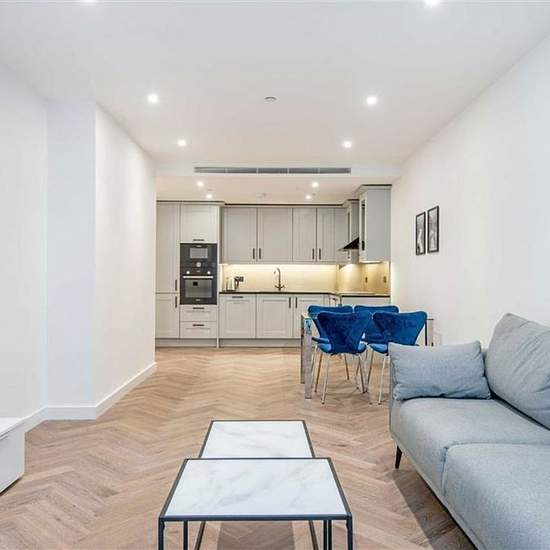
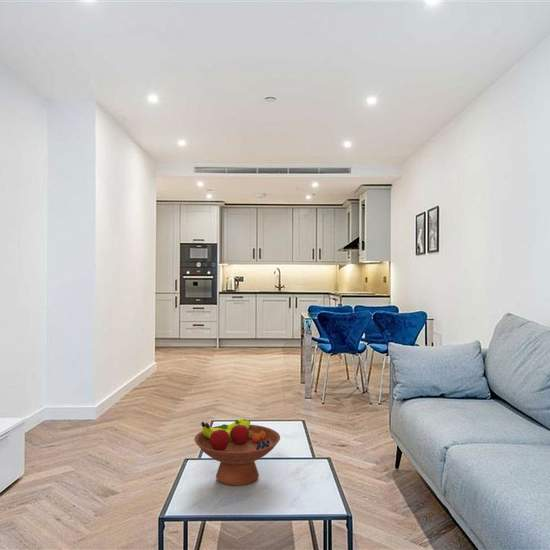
+ fruit bowl [193,418,281,487]
